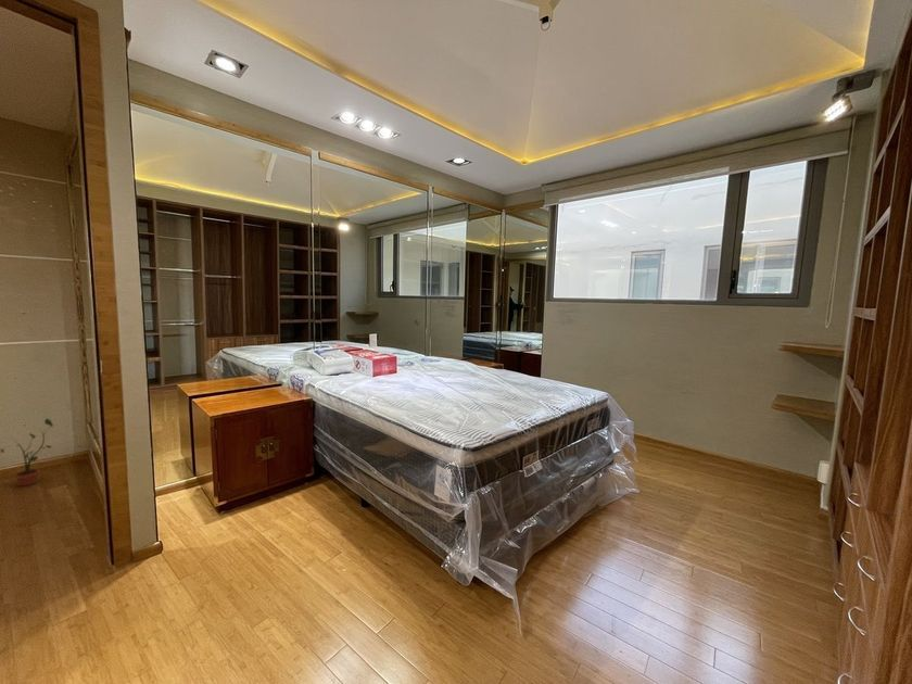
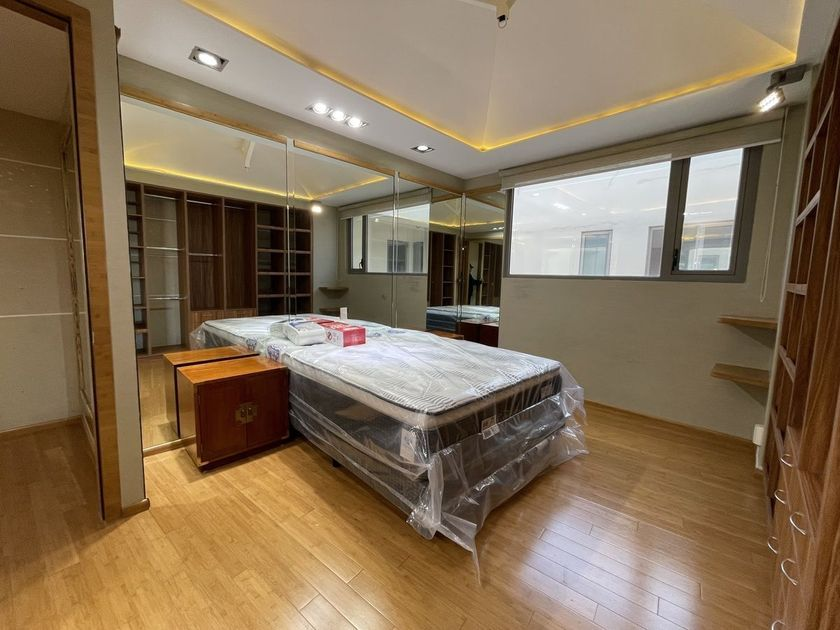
- potted plant [0,418,54,487]
